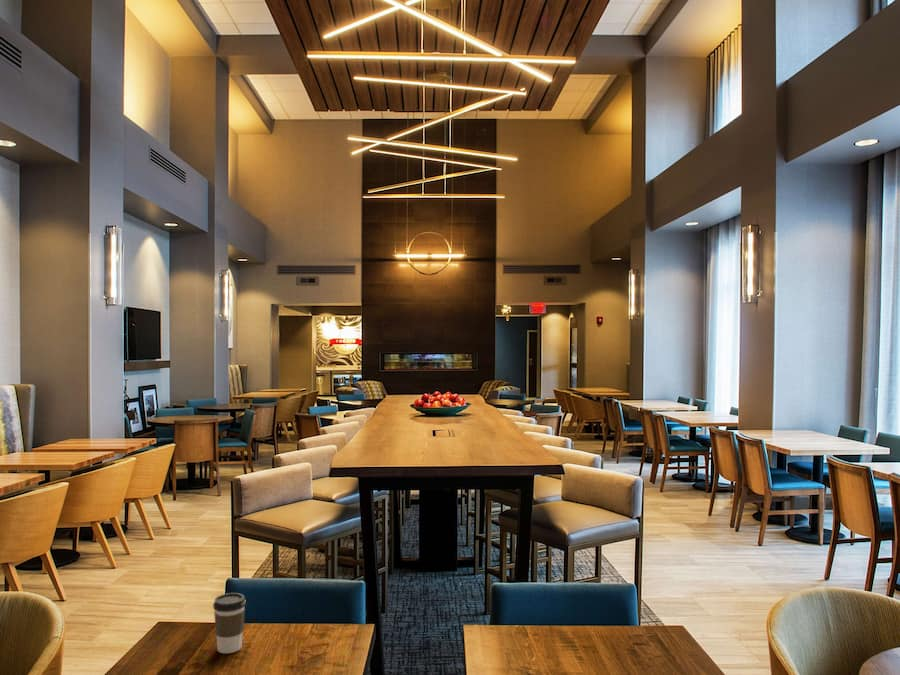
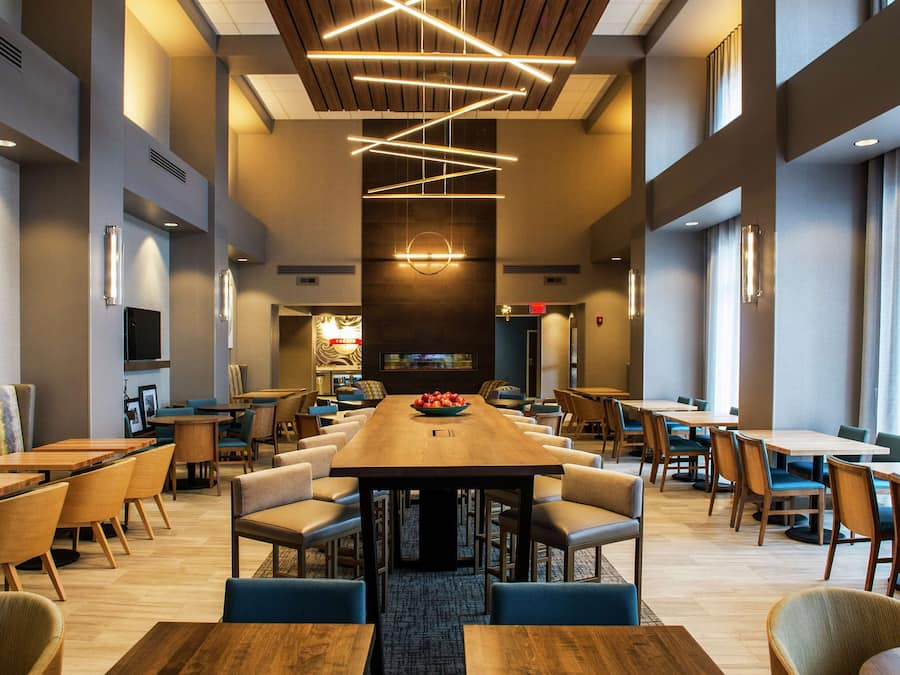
- coffee cup [212,592,247,654]
